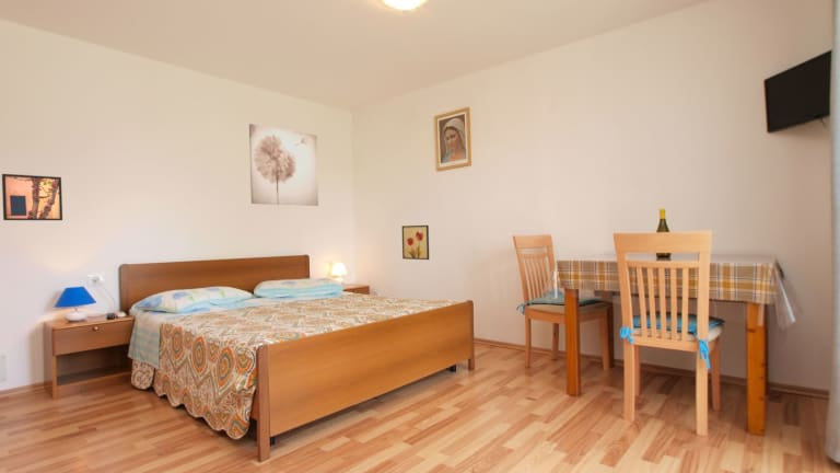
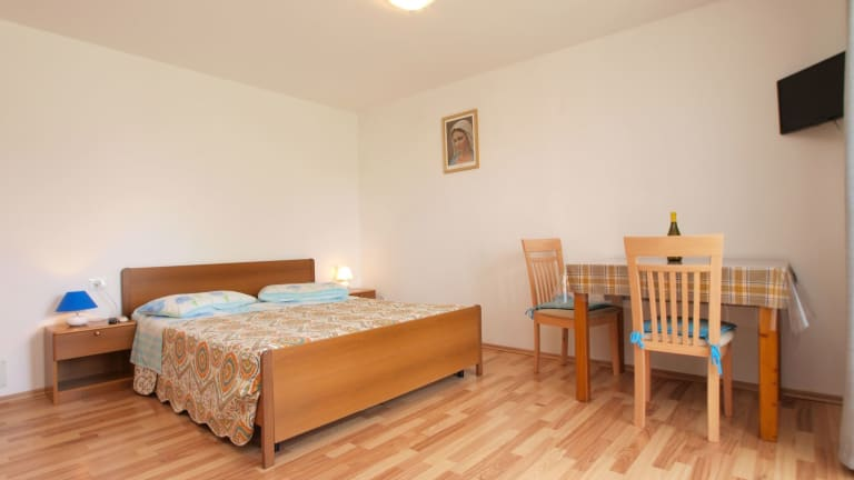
- wall art [248,123,319,207]
- wall art [1,173,63,221]
- wall art [401,224,430,261]
